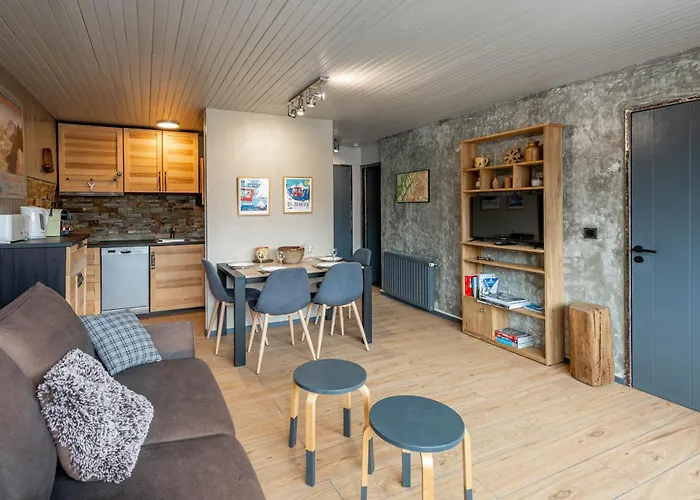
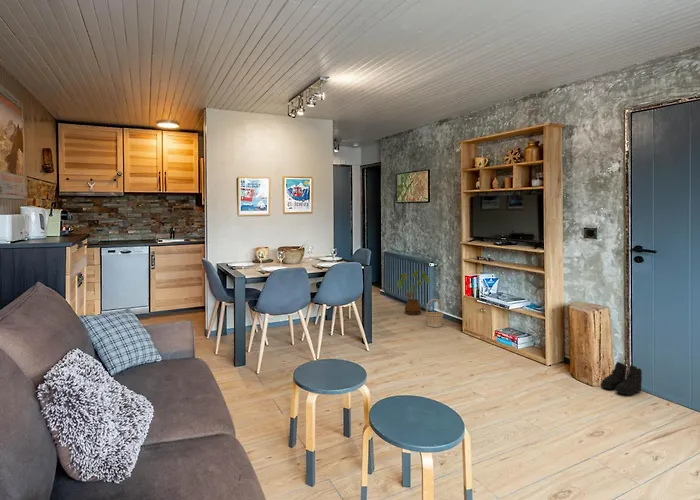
+ basket [424,298,444,328]
+ house plant [394,269,430,316]
+ boots [600,361,643,396]
